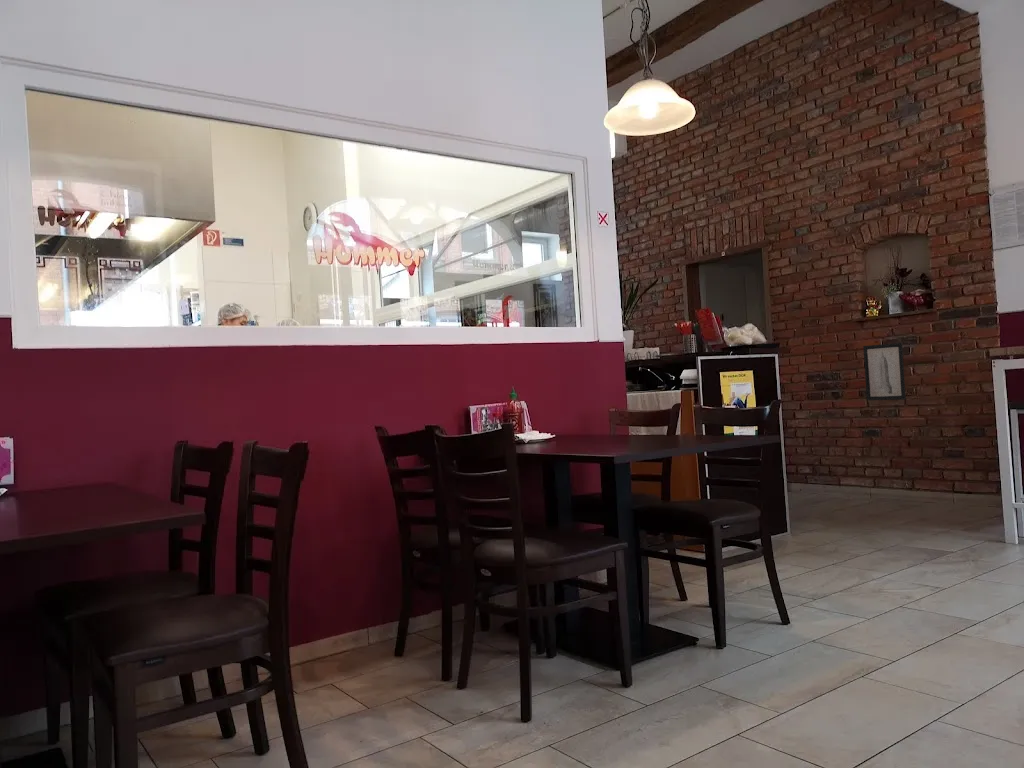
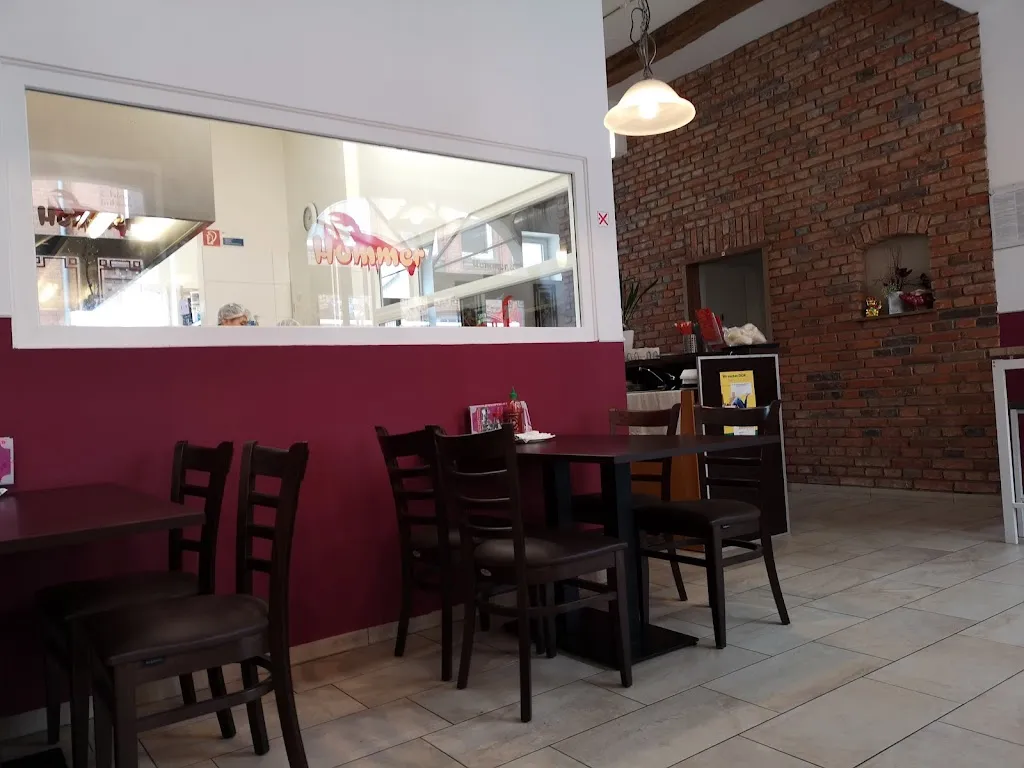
- wall art [862,342,907,401]
